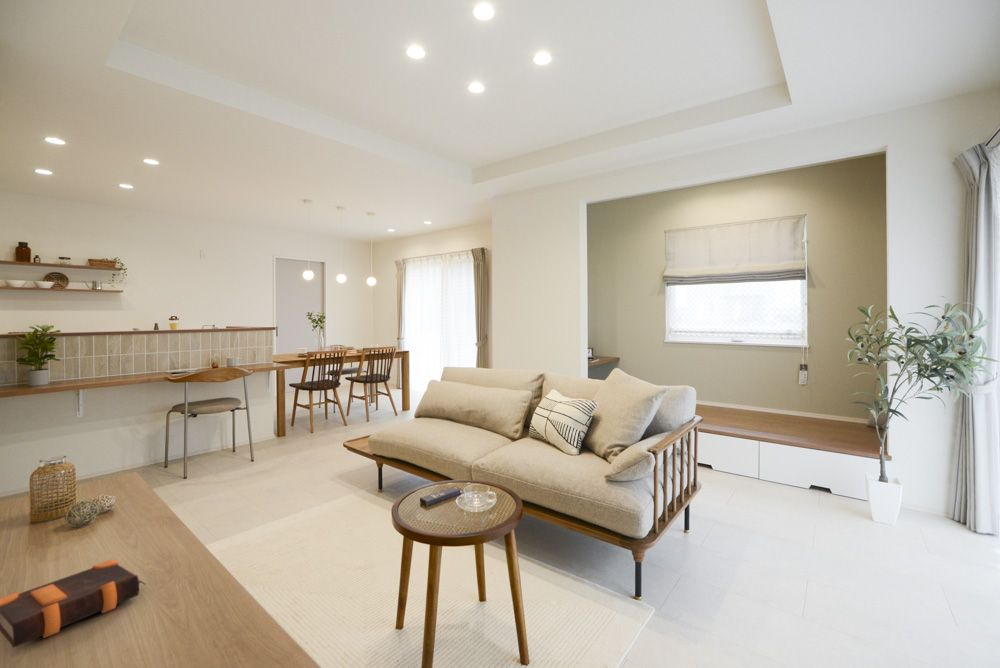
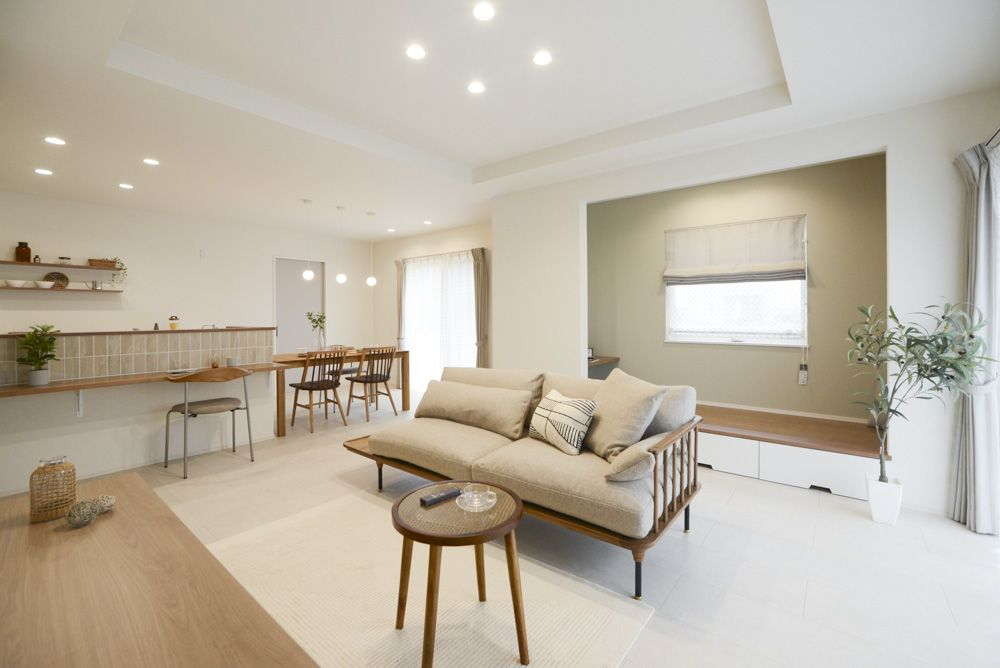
- bible [0,558,146,649]
